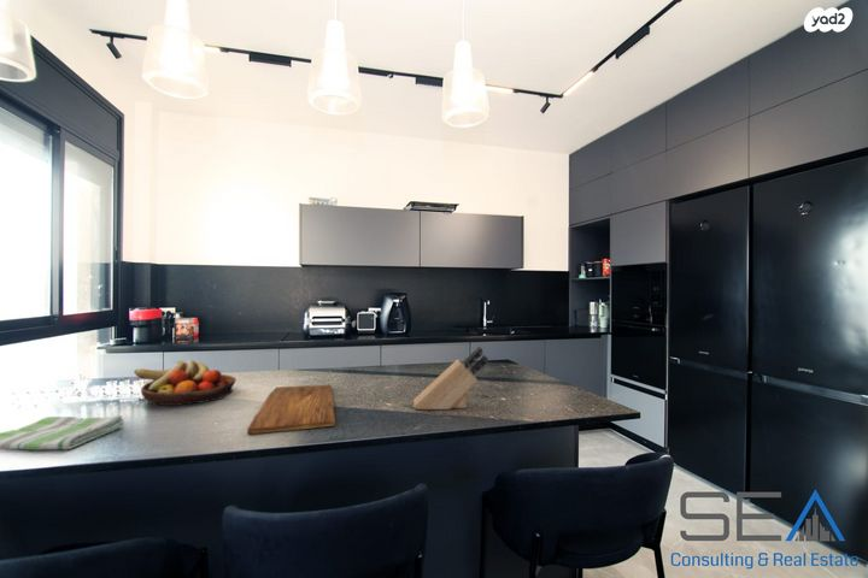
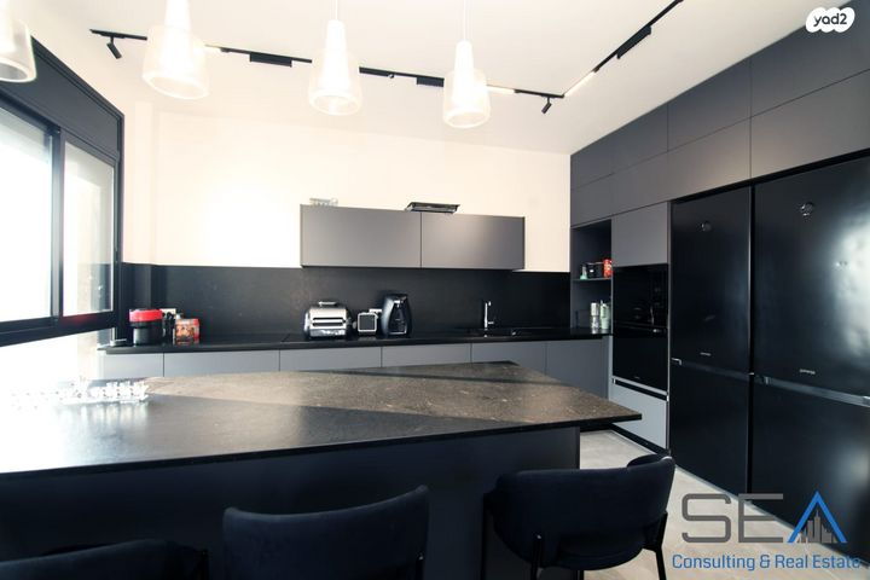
- knife block [412,346,489,411]
- dish towel [0,414,127,452]
- fruit bowl [133,359,237,407]
- cutting board [246,383,336,435]
